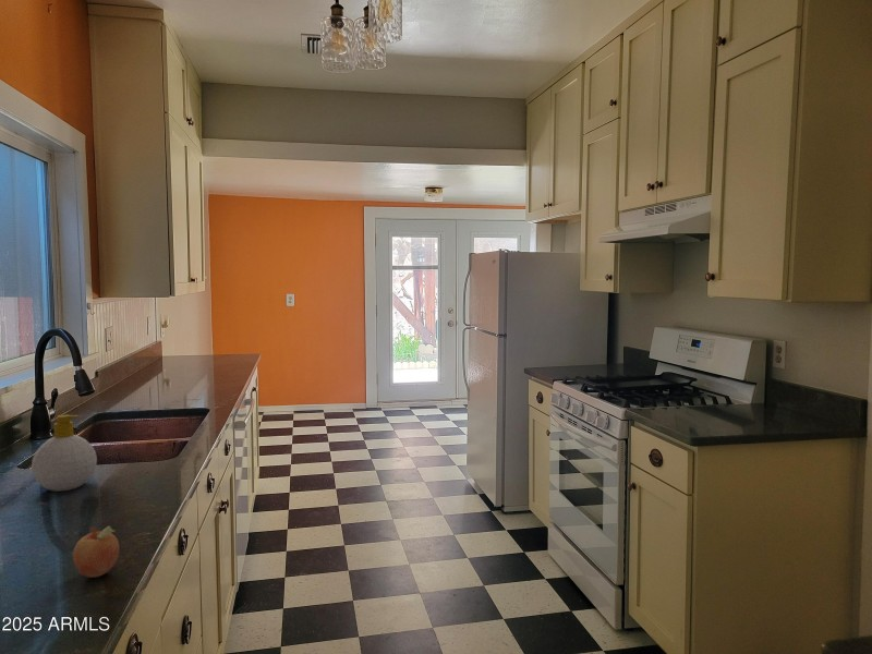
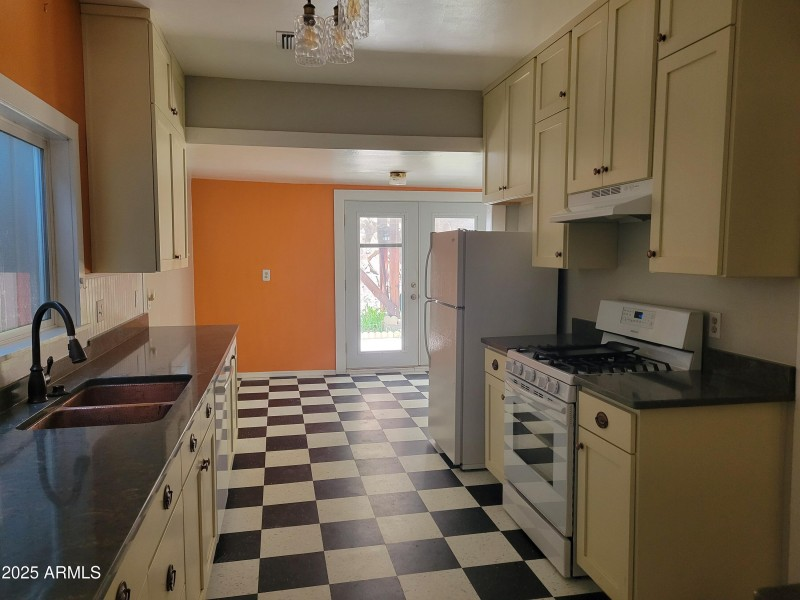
- fruit [72,525,120,579]
- soap bottle [31,414,98,493]
